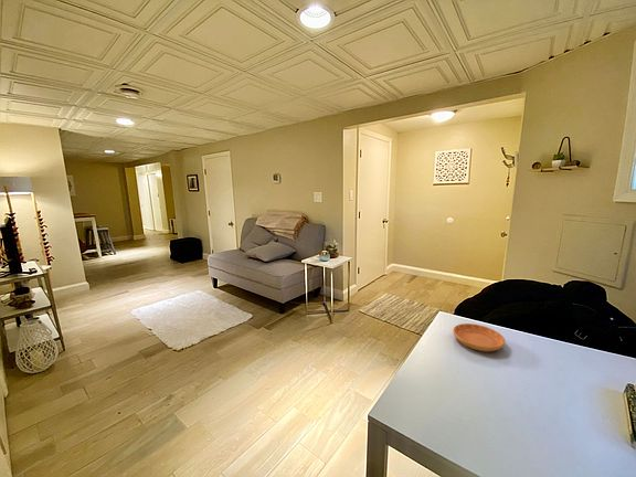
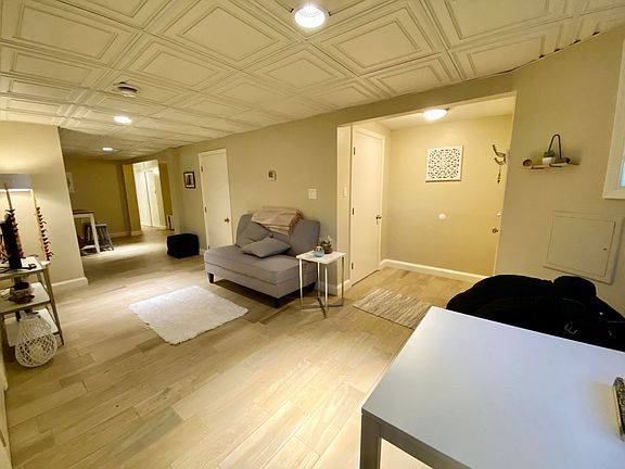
- saucer [452,322,507,352]
